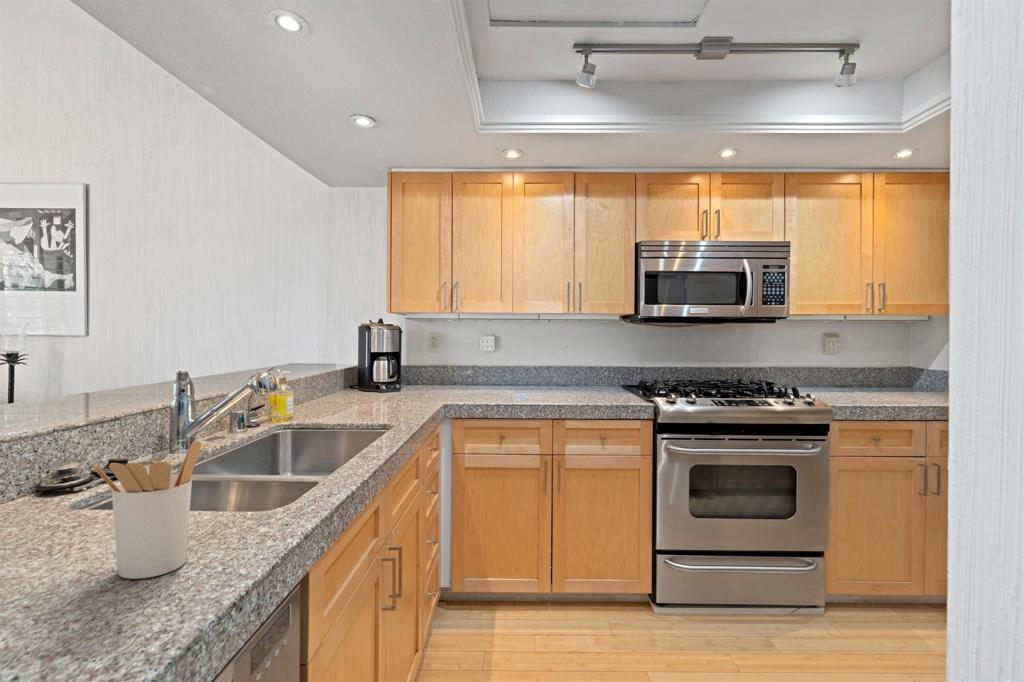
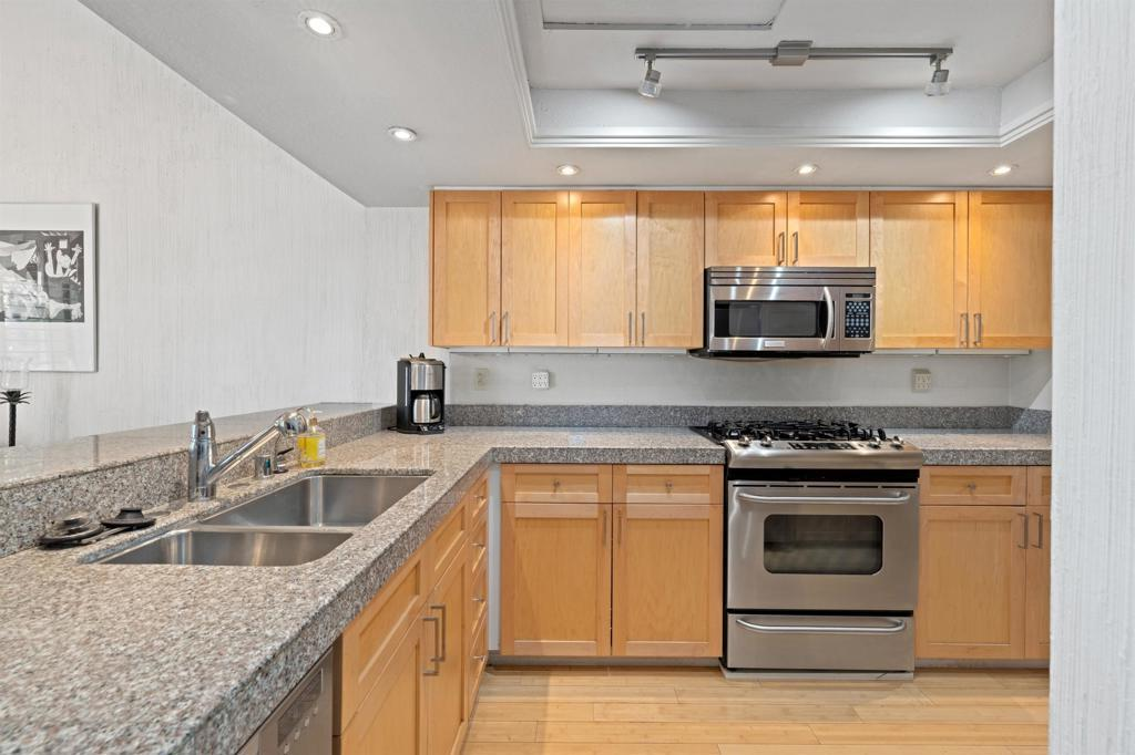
- utensil holder [93,440,202,580]
